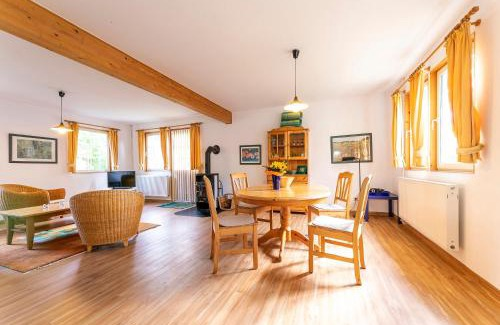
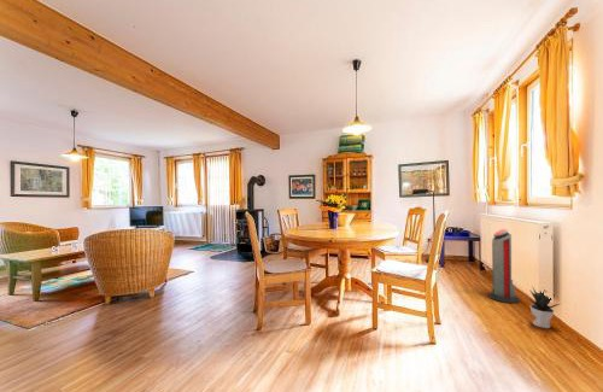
+ air purifier [487,228,521,305]
+ potted plant [526,287,561,329]
